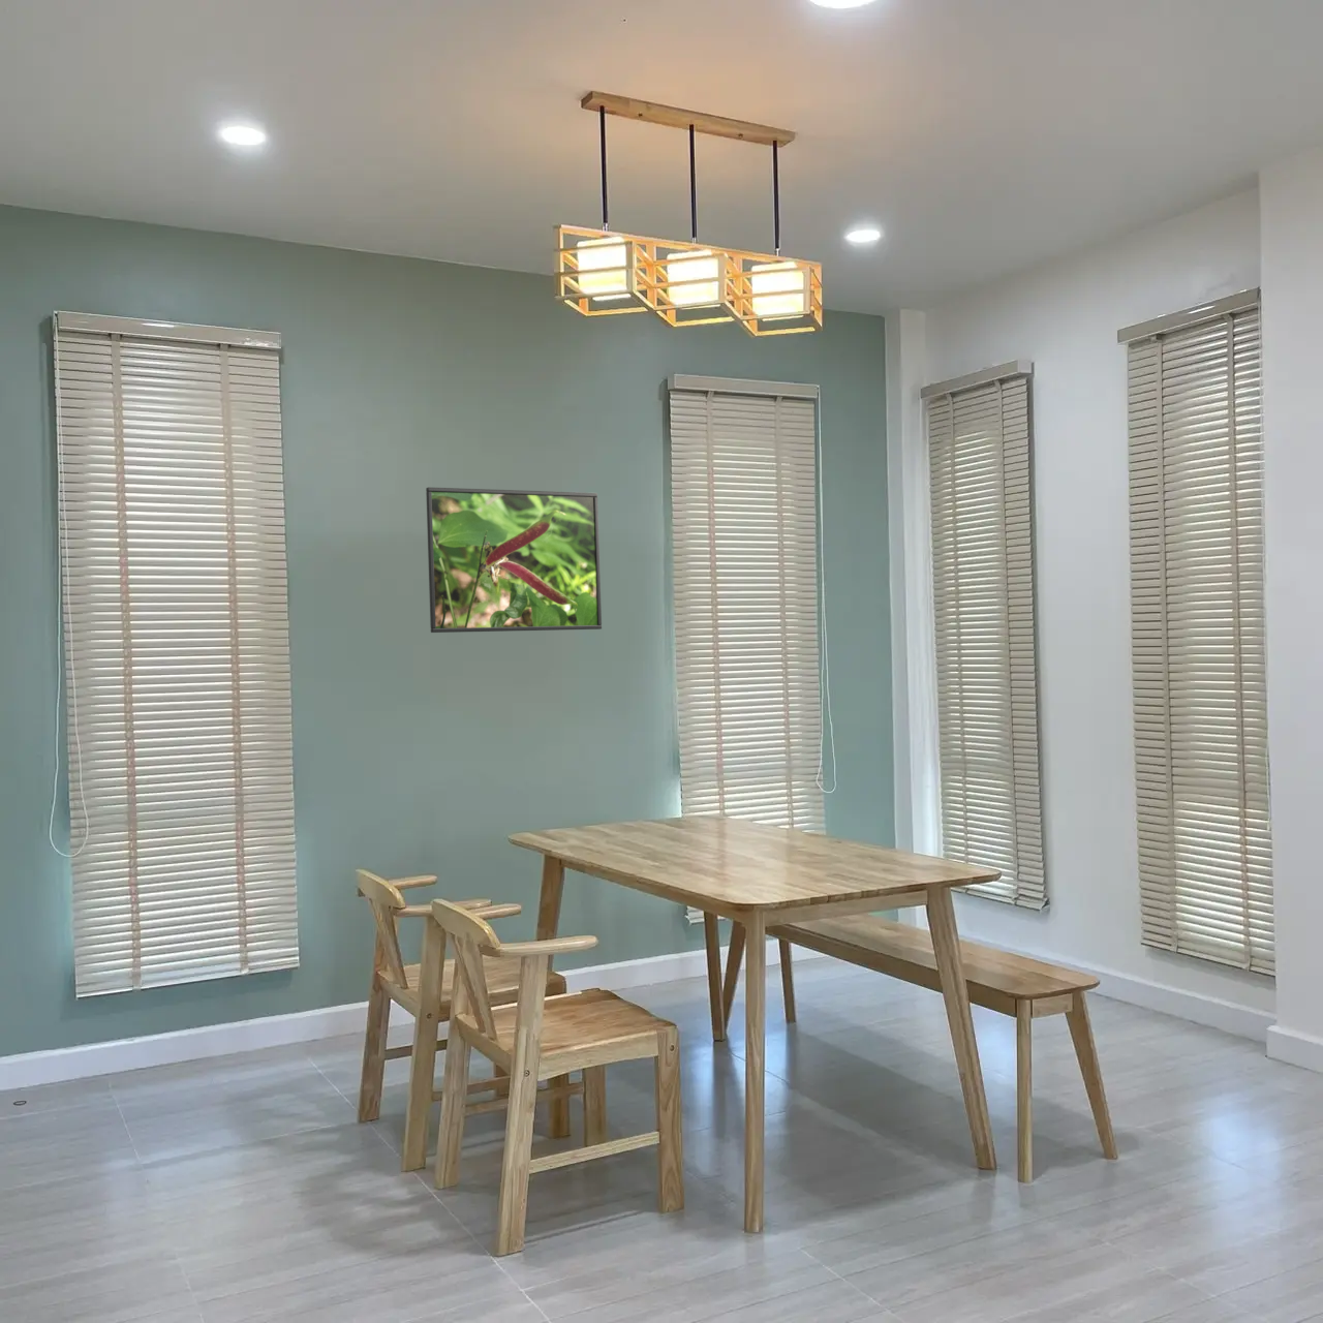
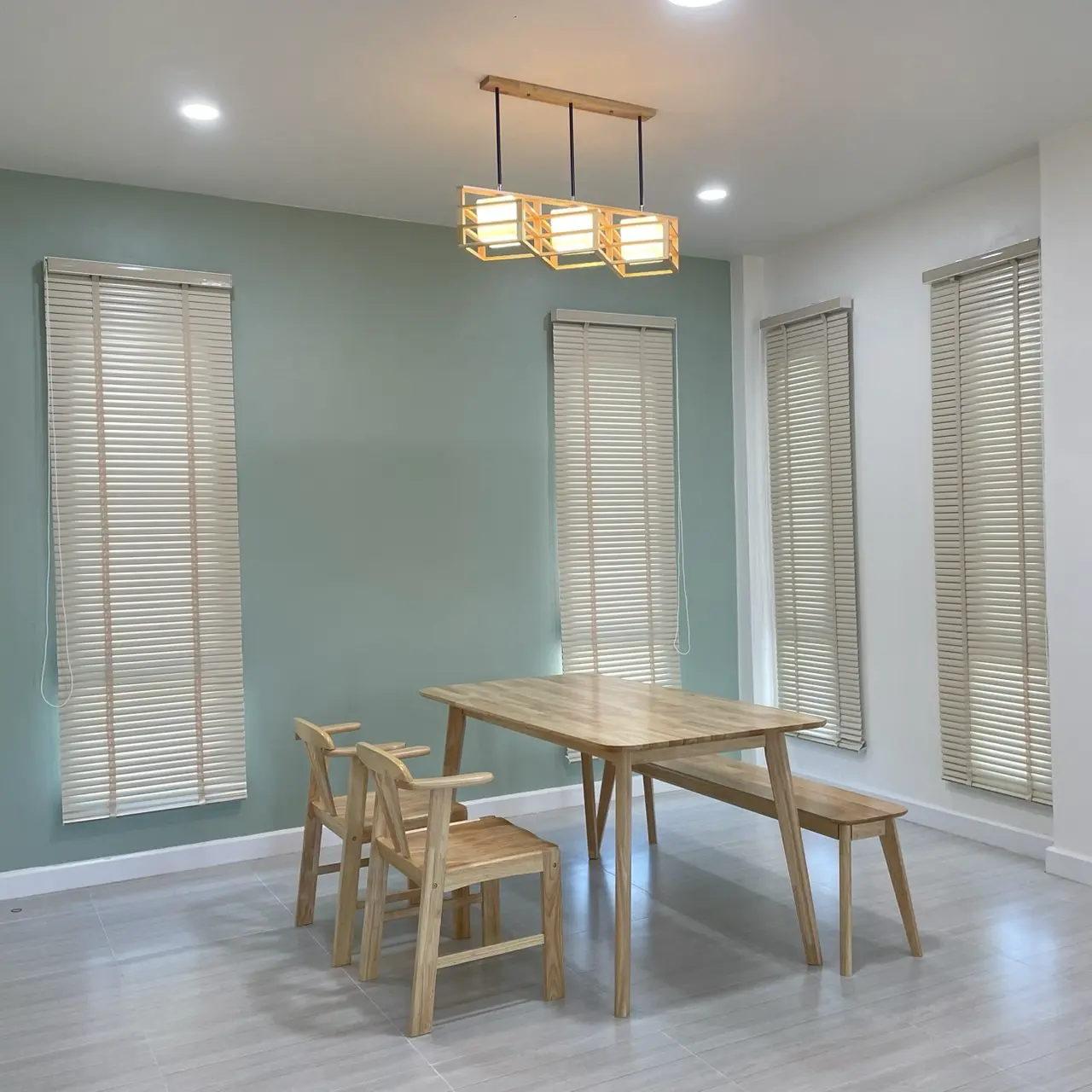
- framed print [425,487,602,634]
